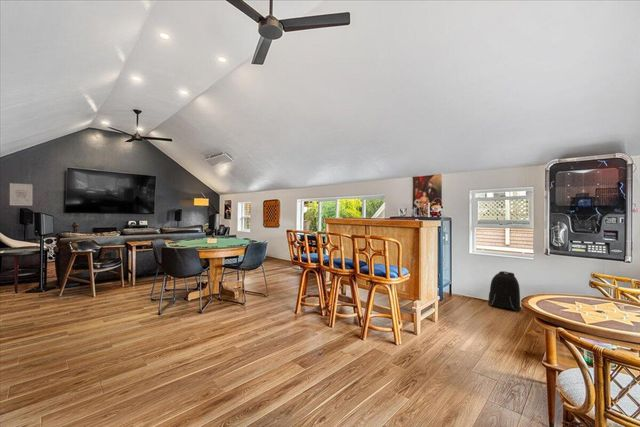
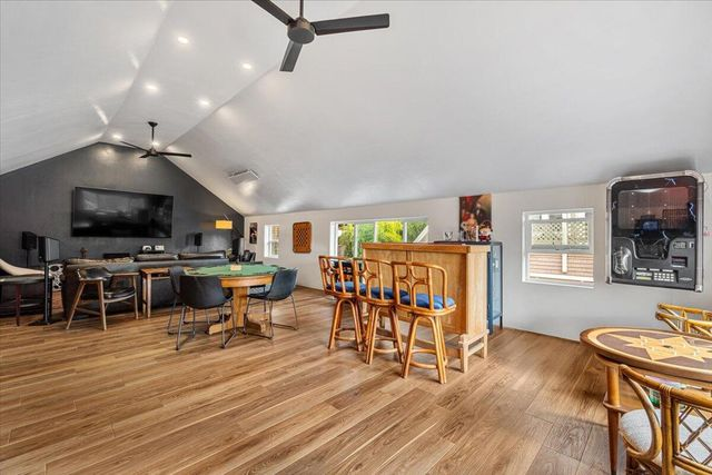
- backpack [487,270,521,312]
- wall art [9,182,33,207]
